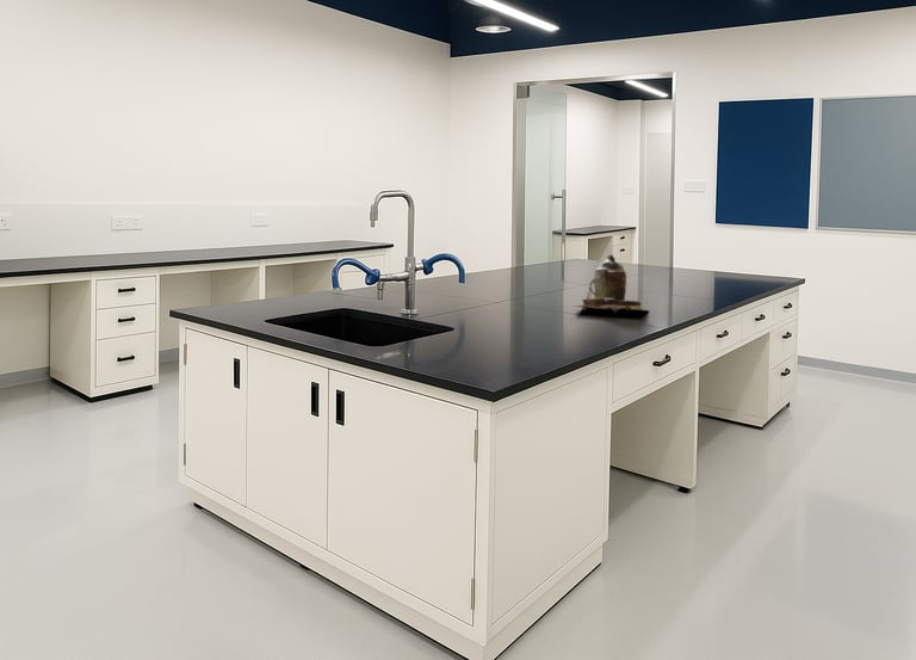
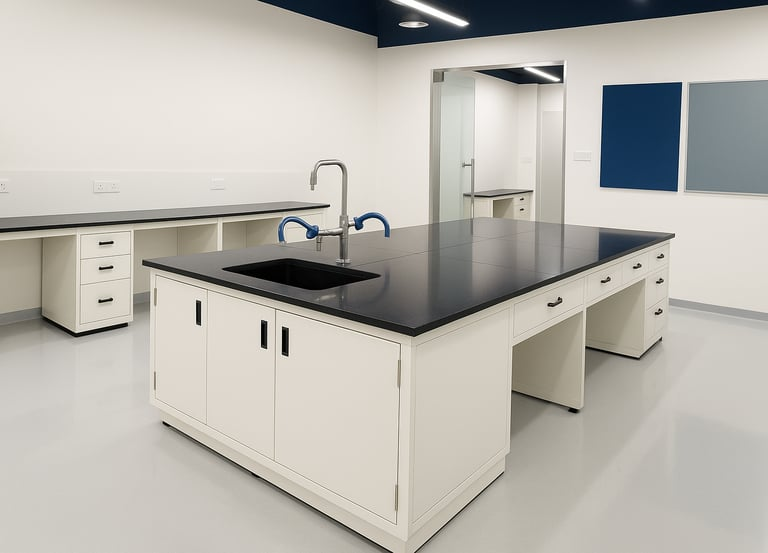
- teapot [574,254,650,314]
